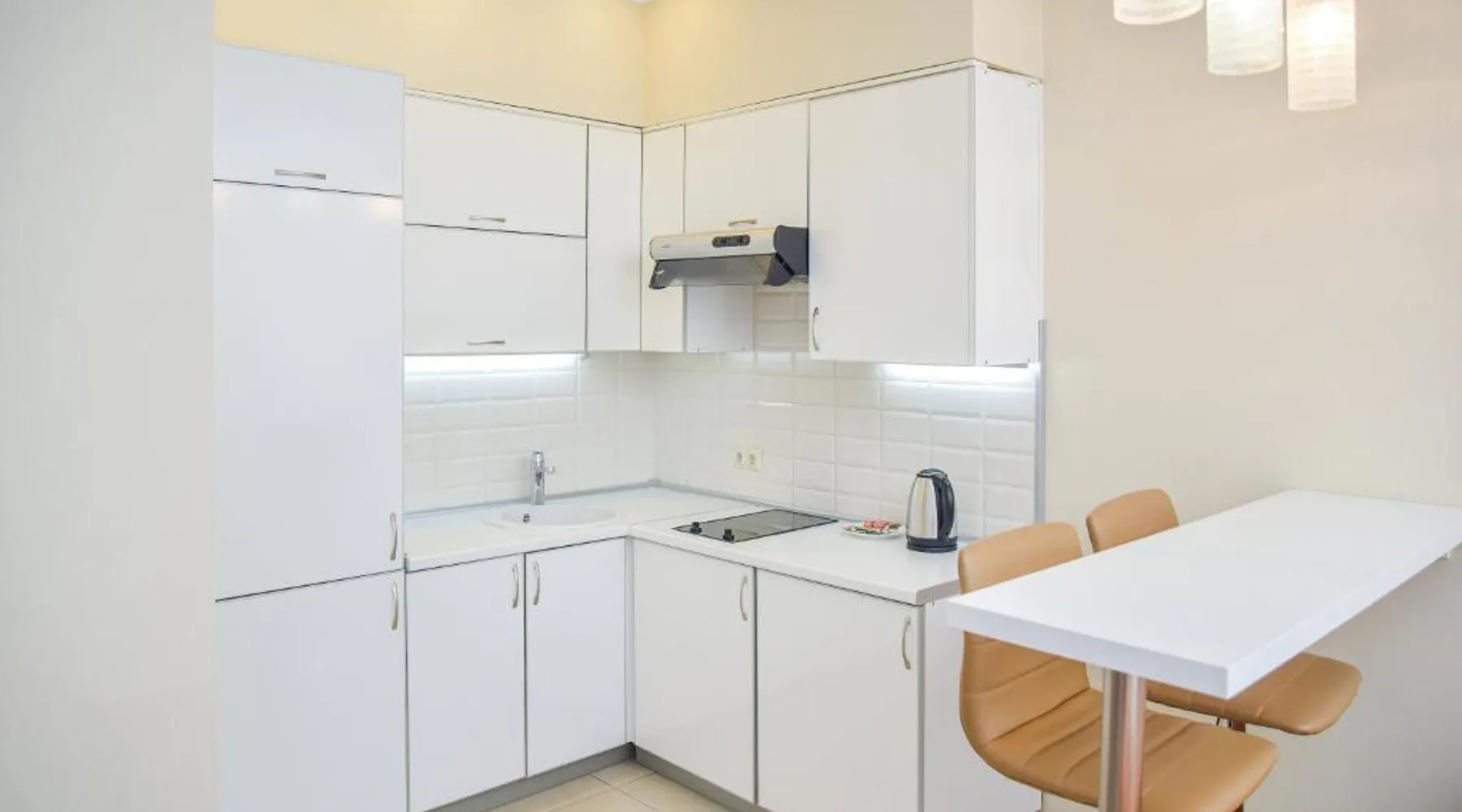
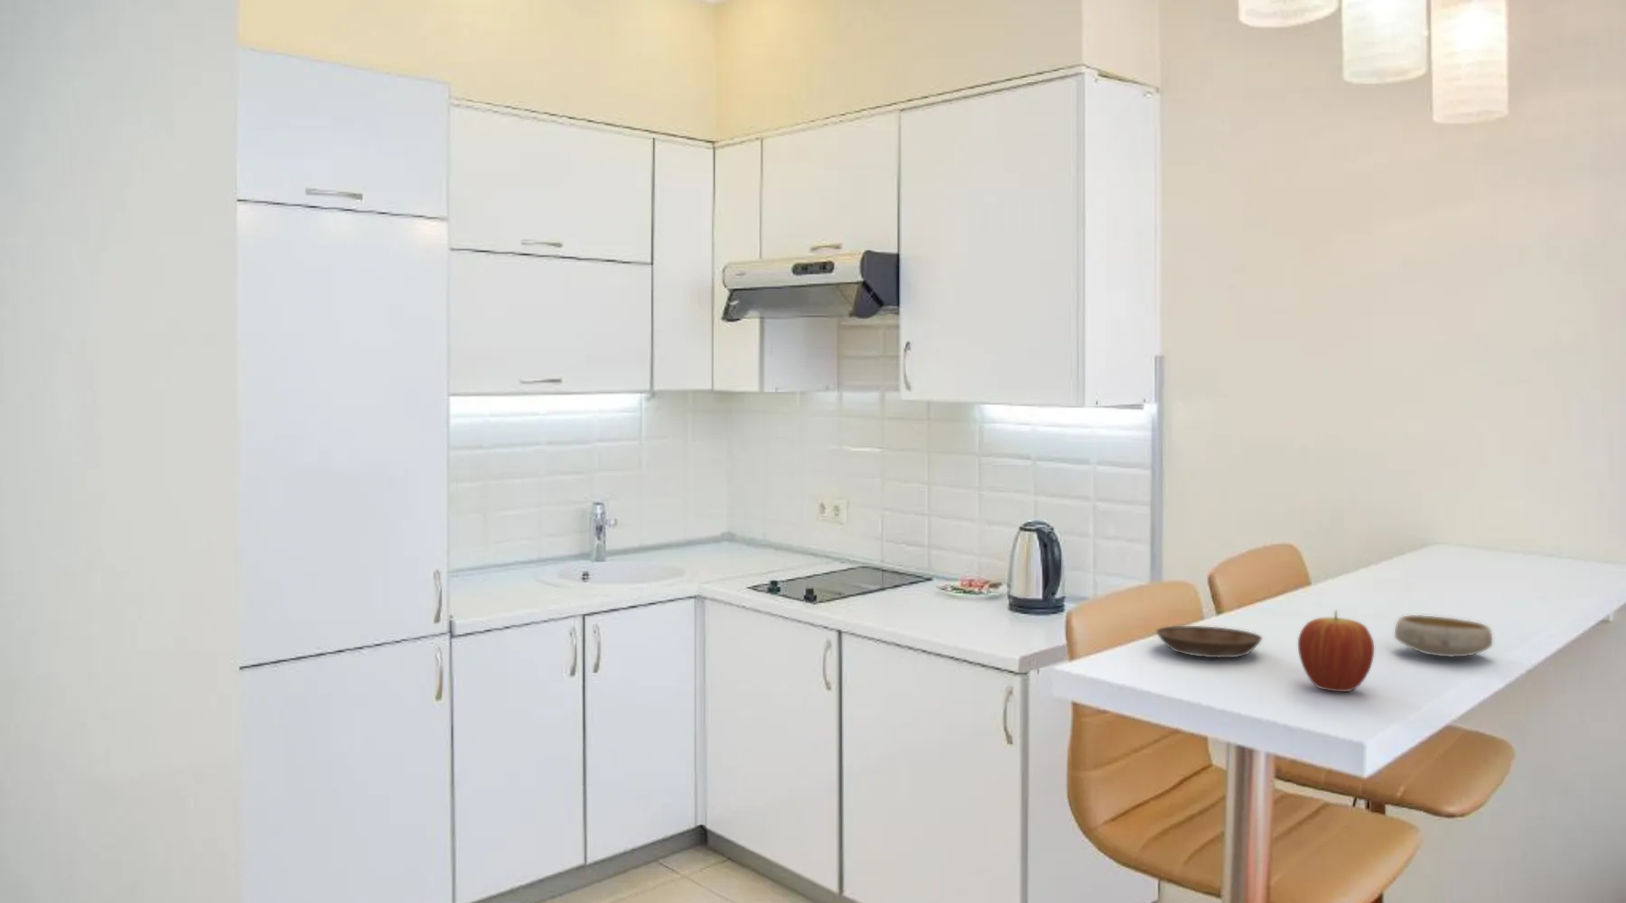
+ saucer [1156,625,1263,658]
+ bowl [1394,614,1494,657]
+ fruit [1297,609,1375,693]
